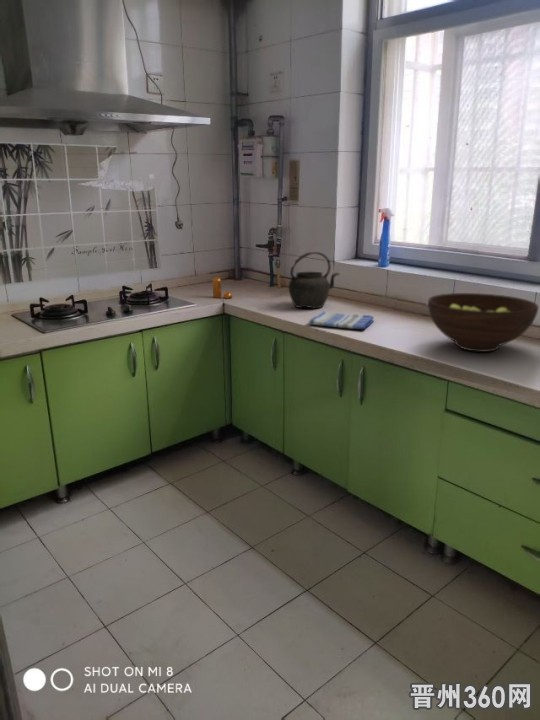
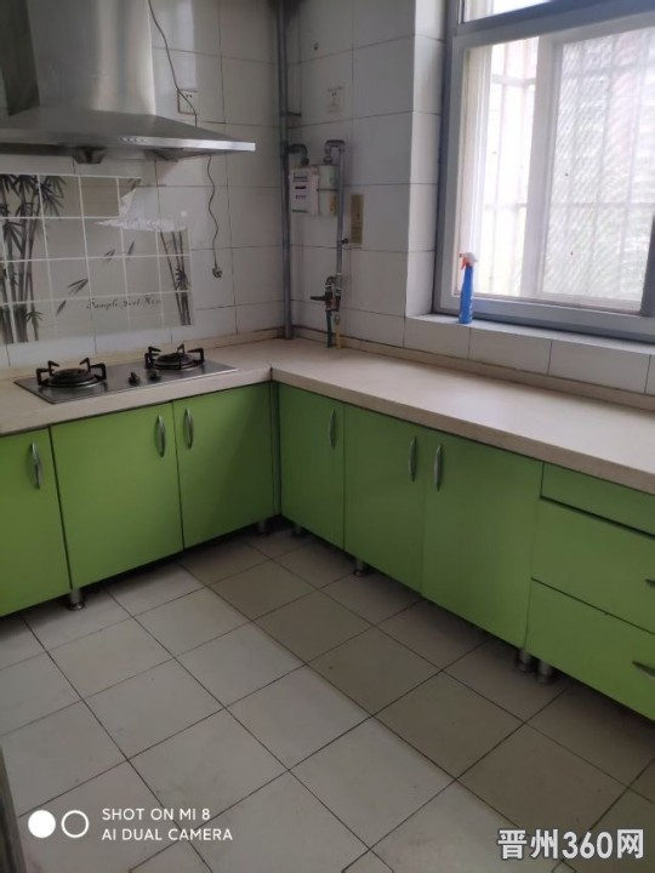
- pepper shaker [212,276,233,299]
- dish towel [308,310,375,330]
- kettle [288,251,341,310]
- fruit bowl [427,292,539,353]
